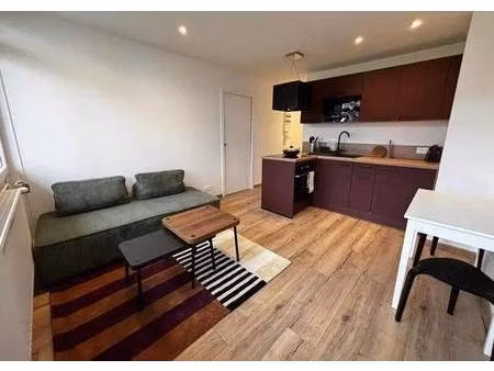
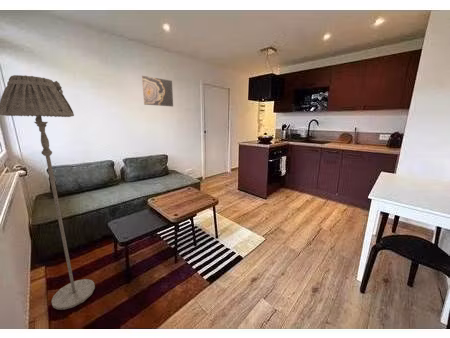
+ wall art [141,75,174,108]
+ floor lamp [0,74,96,311]
